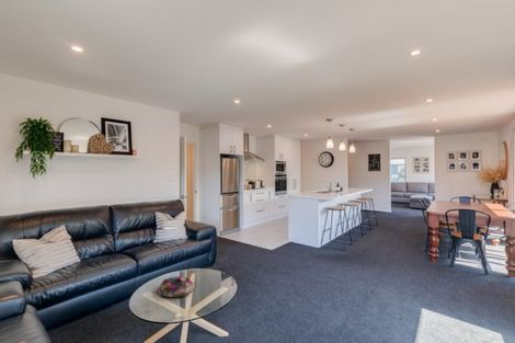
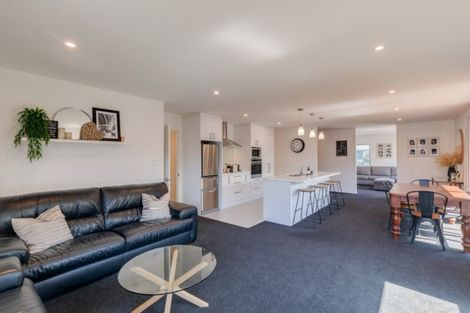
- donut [157,275,196,298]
